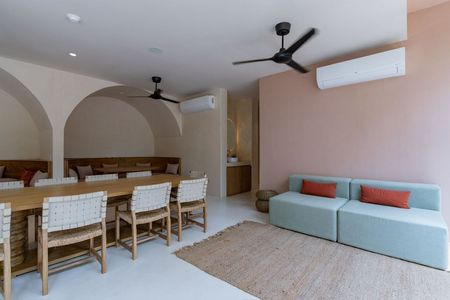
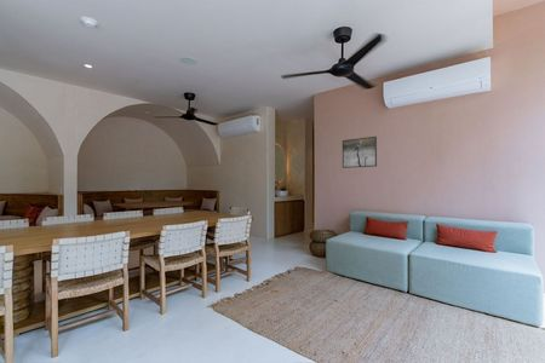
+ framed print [342,136,378,169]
